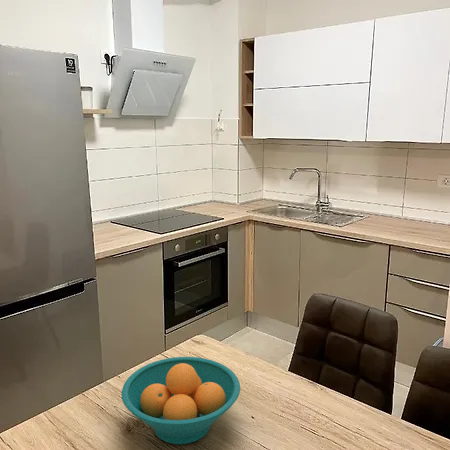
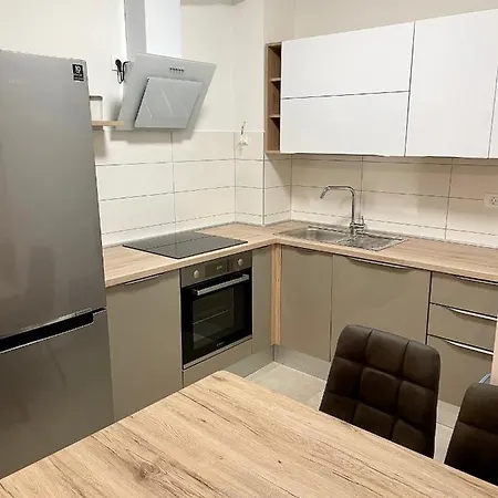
- fruit bowl [120,356,241,445]
